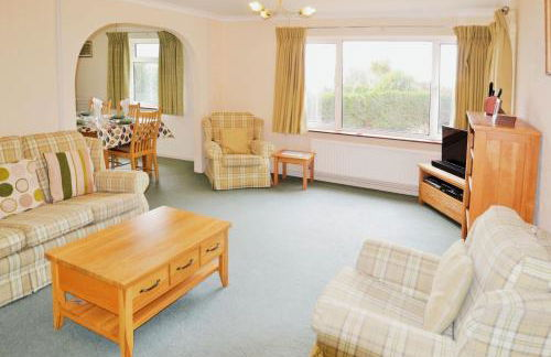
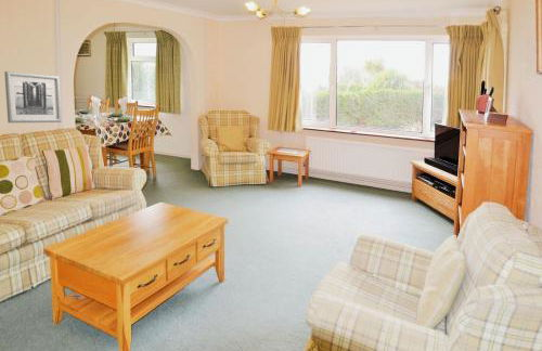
+ wall art [3,70,63,123]
